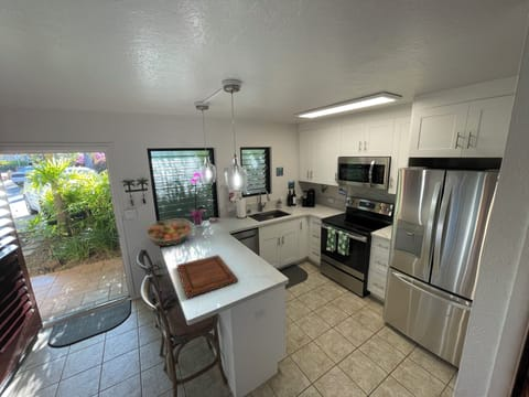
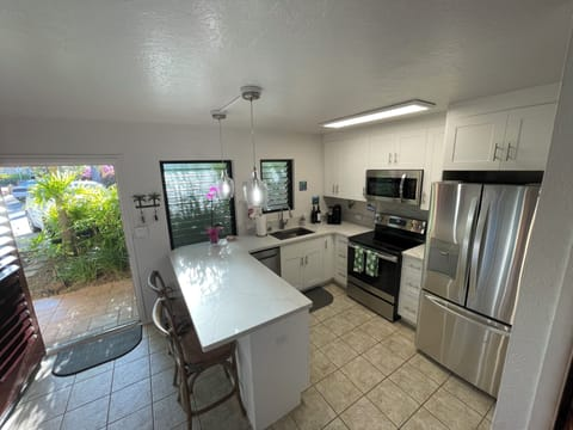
- cutting board [176,254,239,299]
- fruit basket [144,217,194,247]
